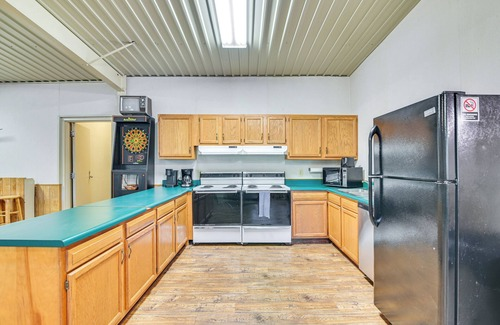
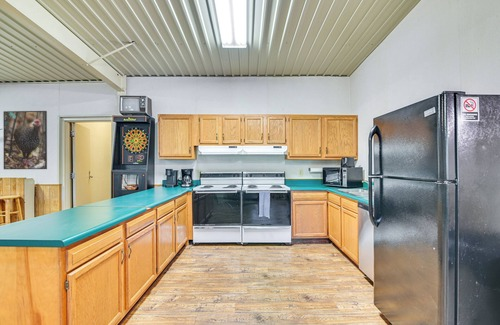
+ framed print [2,110,48,170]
